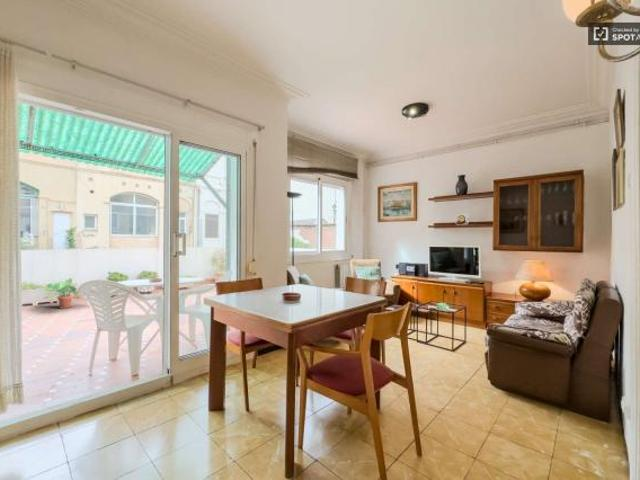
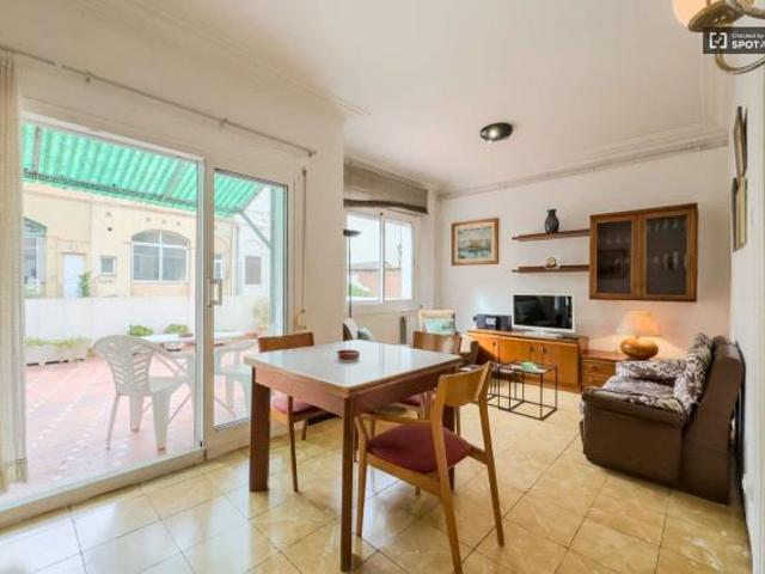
- potted plant [38,277,79,310]
